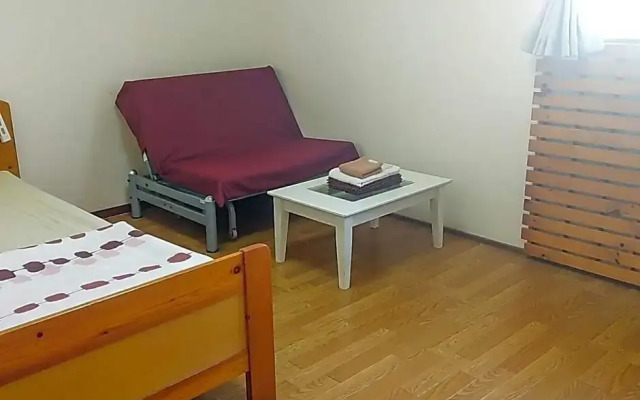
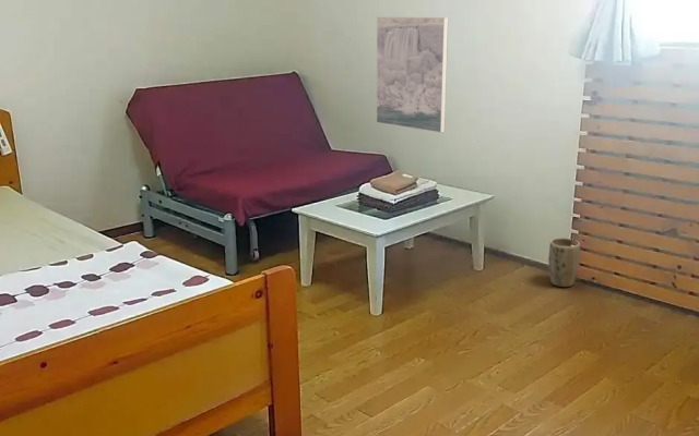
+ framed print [375,15,449,134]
+ plant pot [547,237,581,288]
